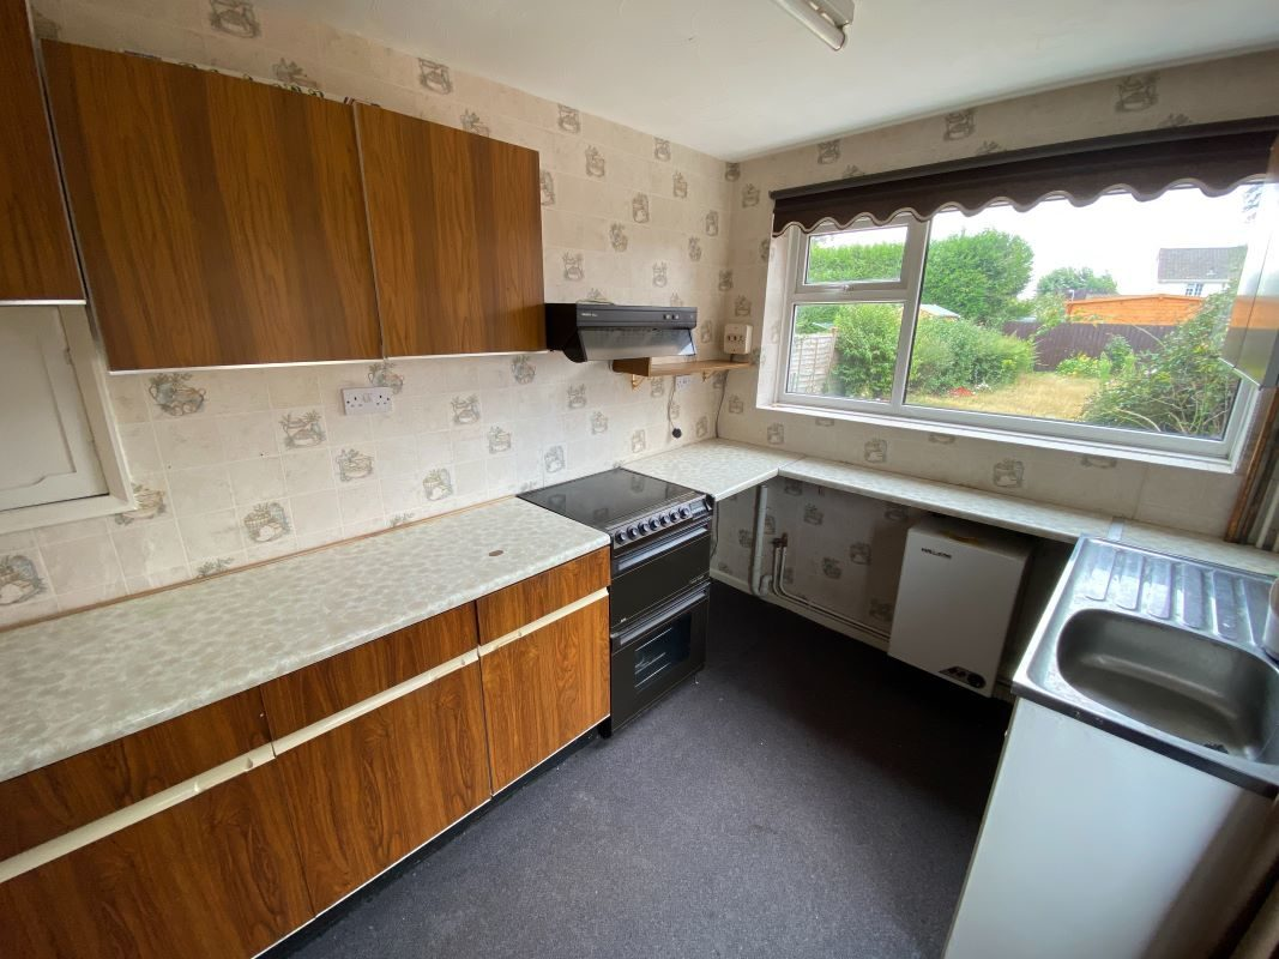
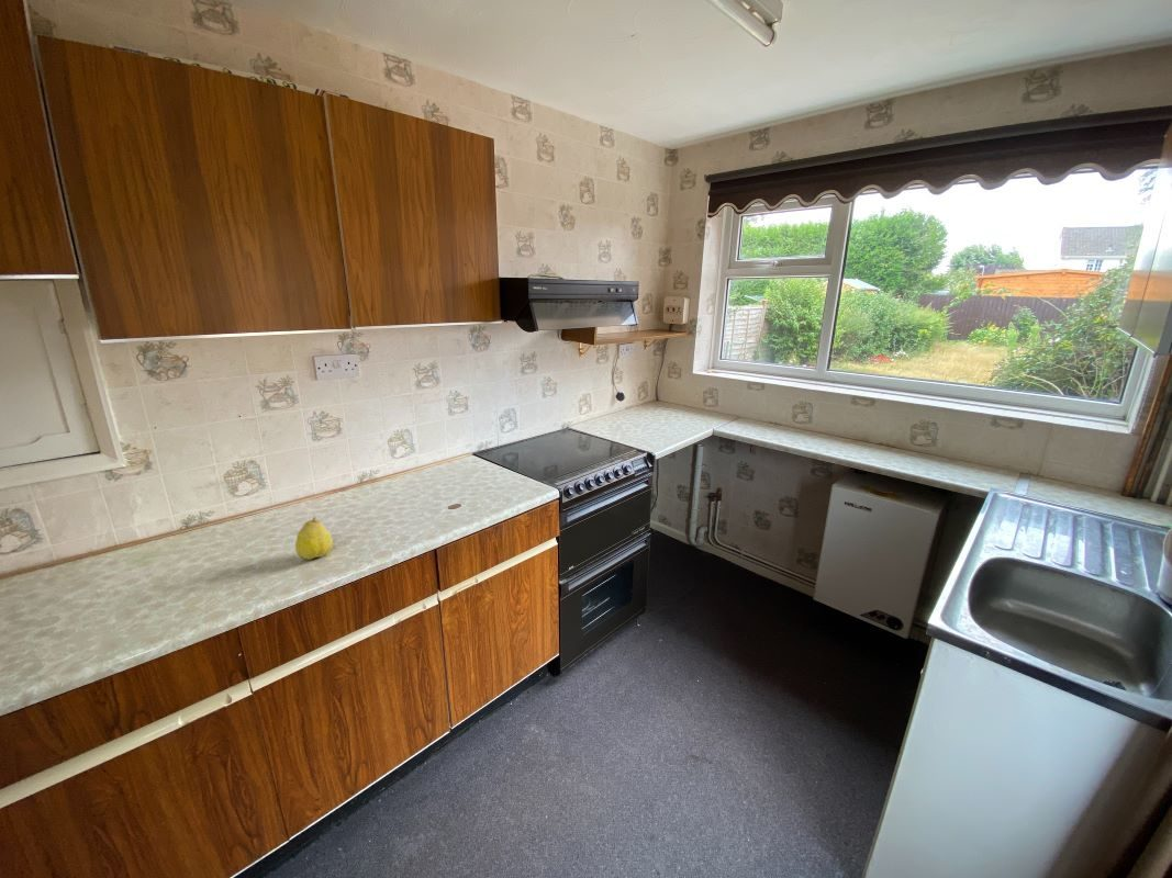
+ fruit [294,516,334,561]
